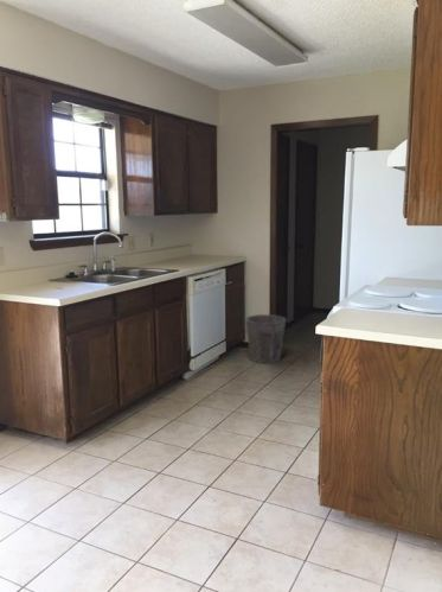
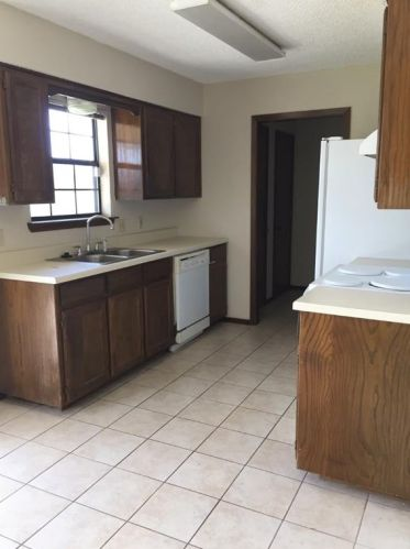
- waste bin [244,313,287,364]
